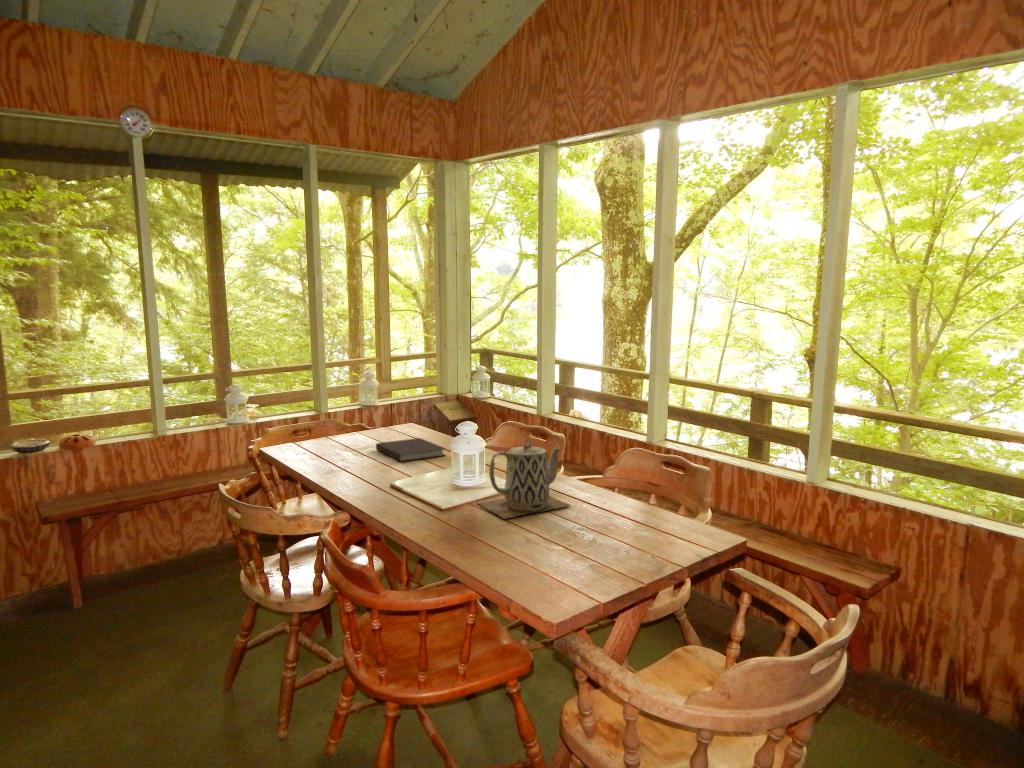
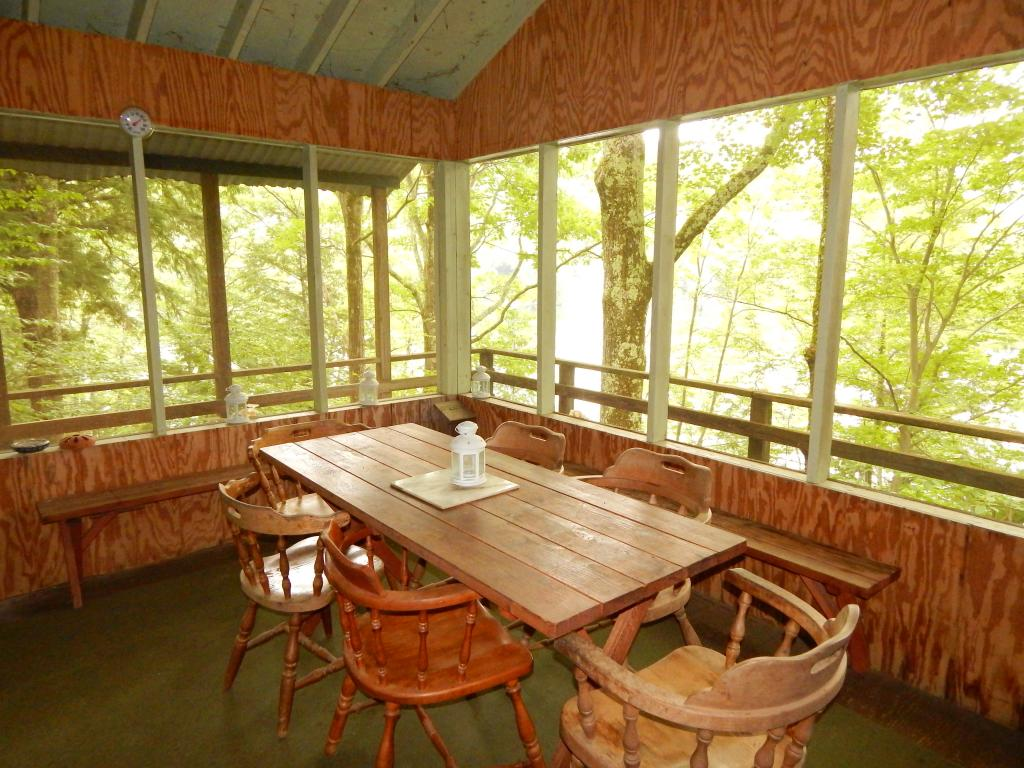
- teapot [476,437,572,520]
- notebook [375,437,447,463]
